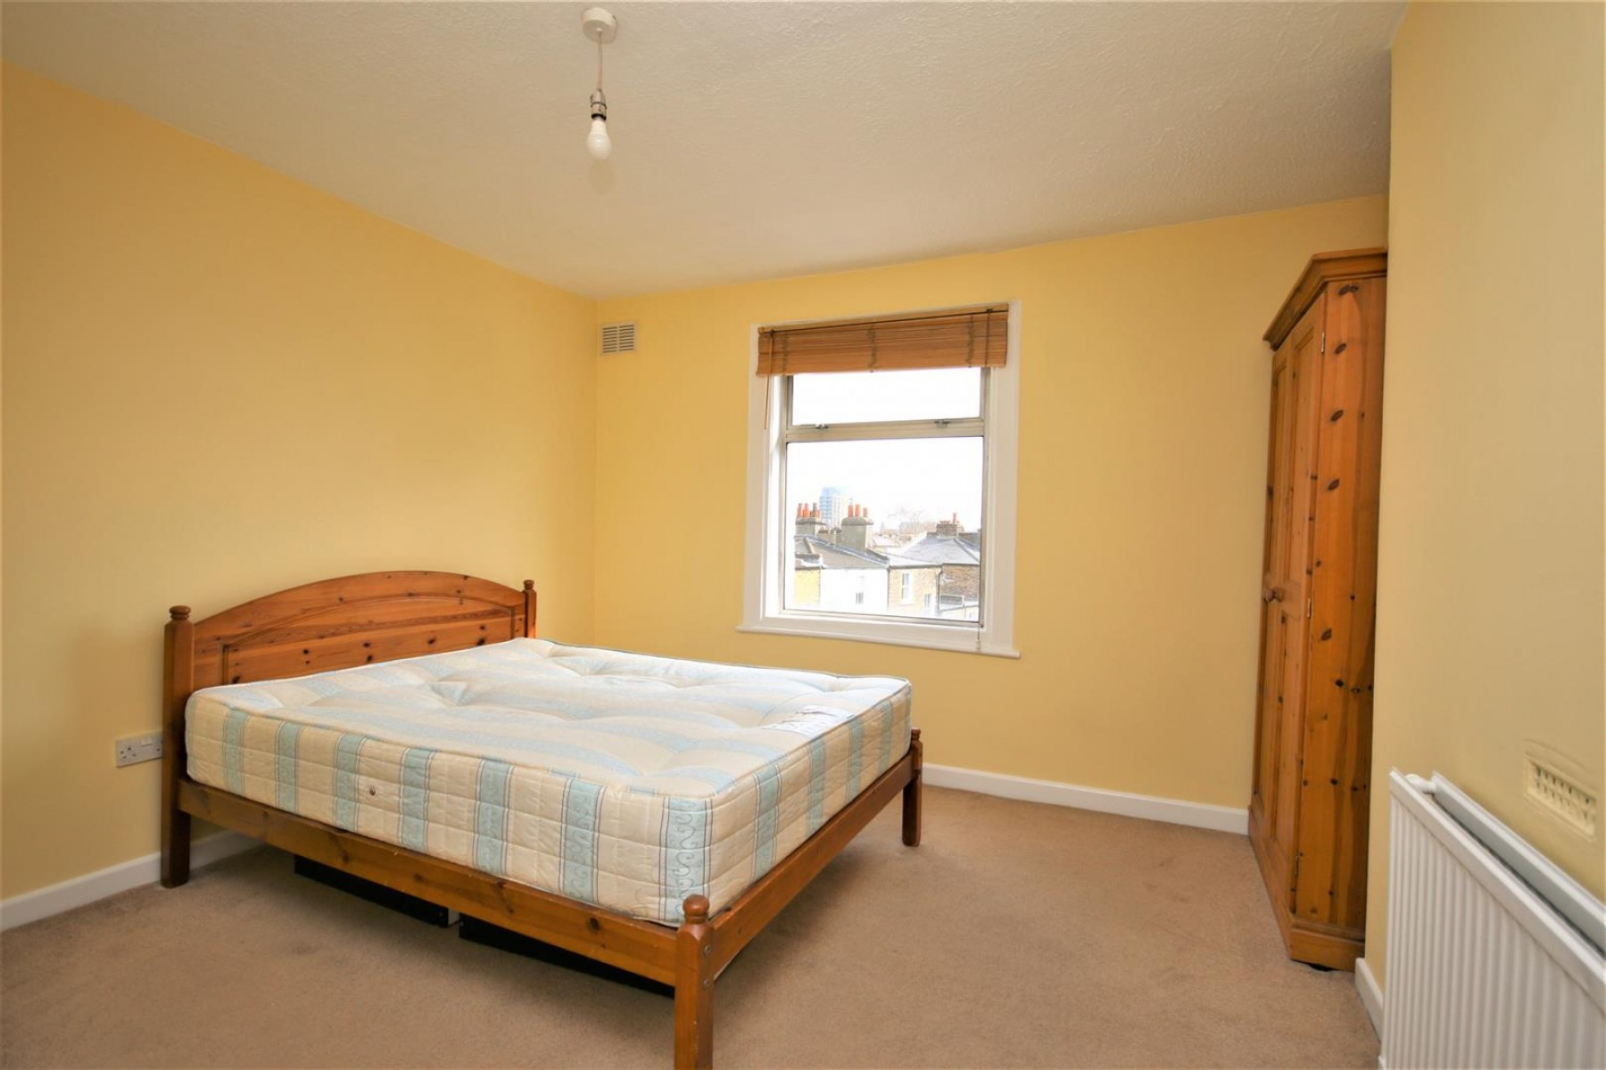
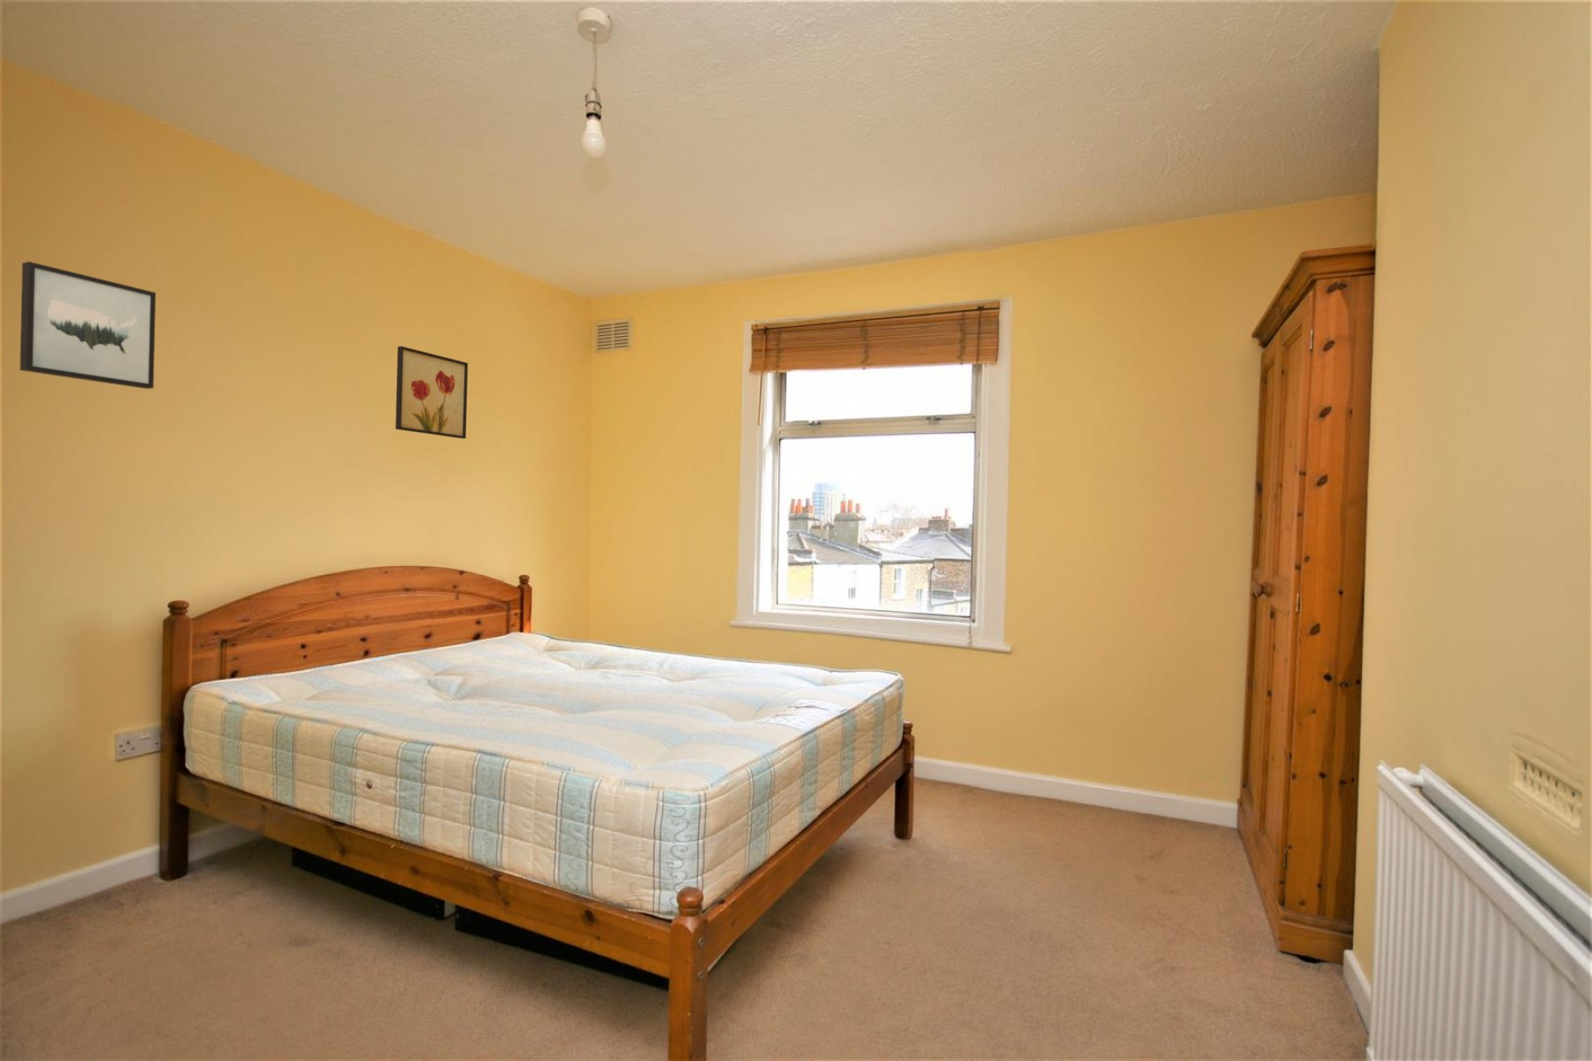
+ wall art [394,345,469,439]
+ wall art [19,261,156,390]
